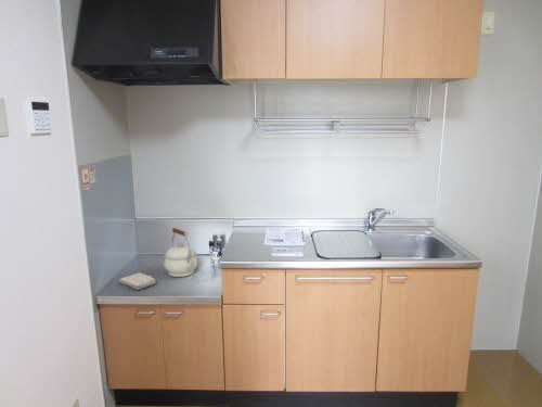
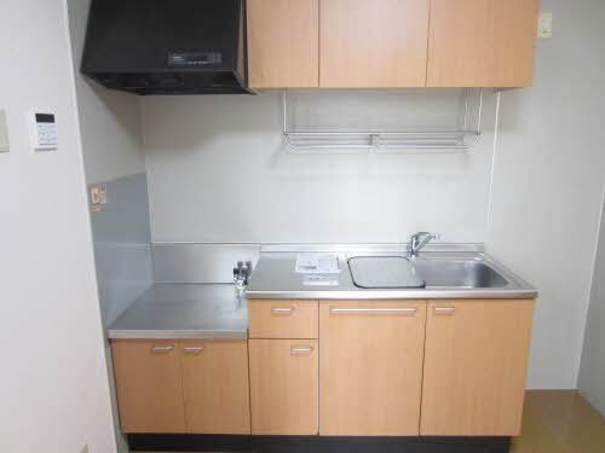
- kettle [163,227,198,278]
- washcloth [118,271,157,291]
